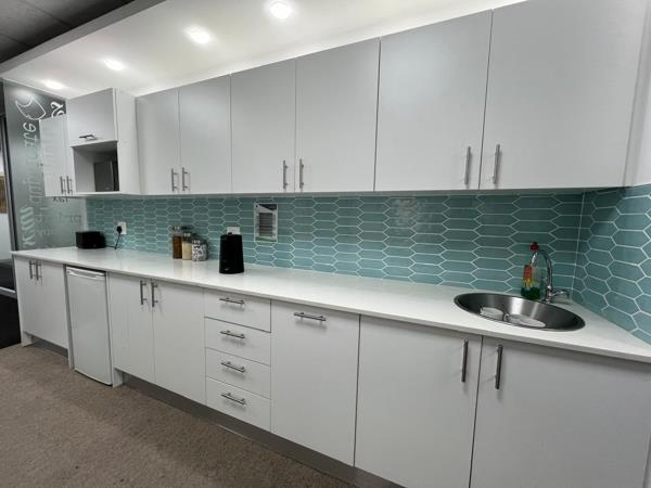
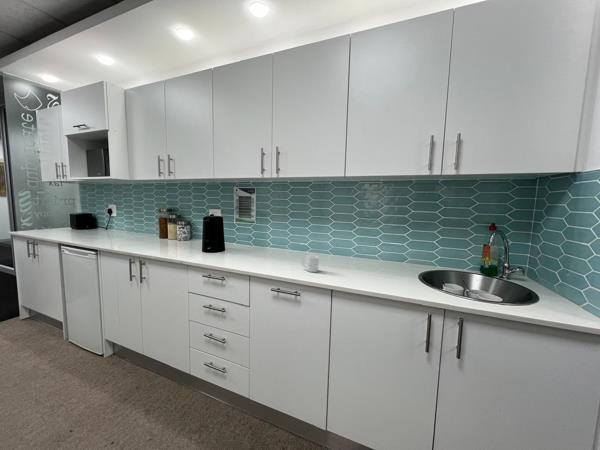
+ cup [300,254,320,273]
